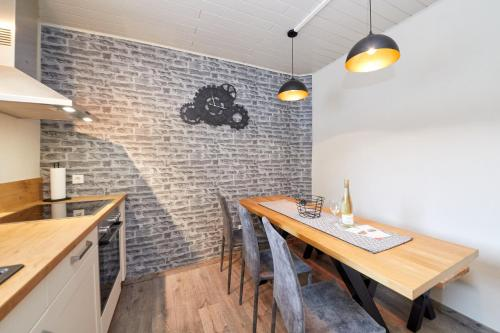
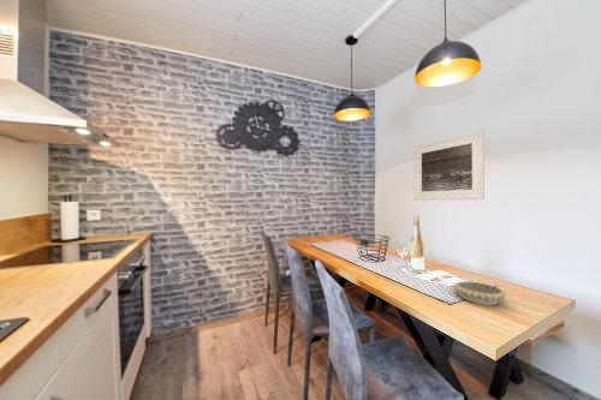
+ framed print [413,130,486,202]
+ decorative bowl [453,280,507,306]
